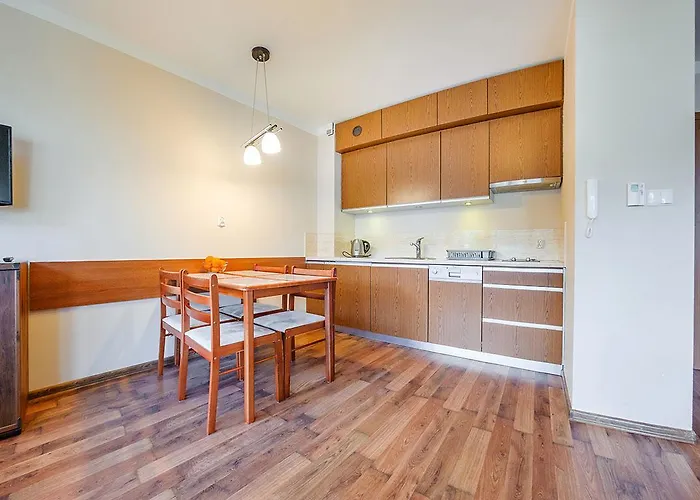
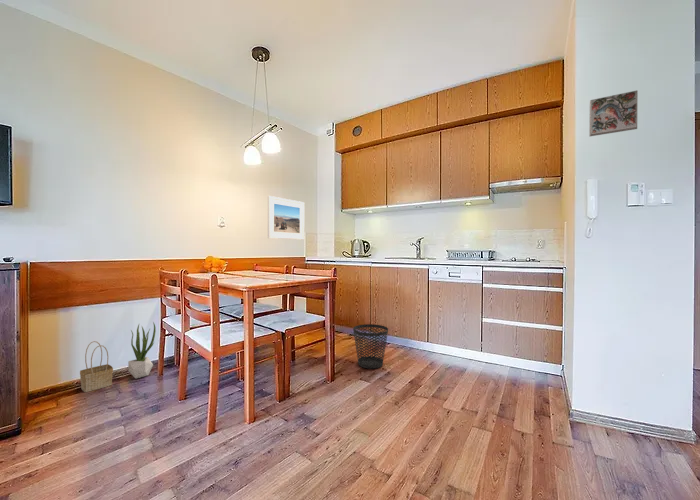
+ wastebasket [352,323,389,370]
+ potted plant [127,321,157,380]
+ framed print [267,195,305,241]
+ decorative tile [588,89,639,137]
+ basket [79,340,114,393]
